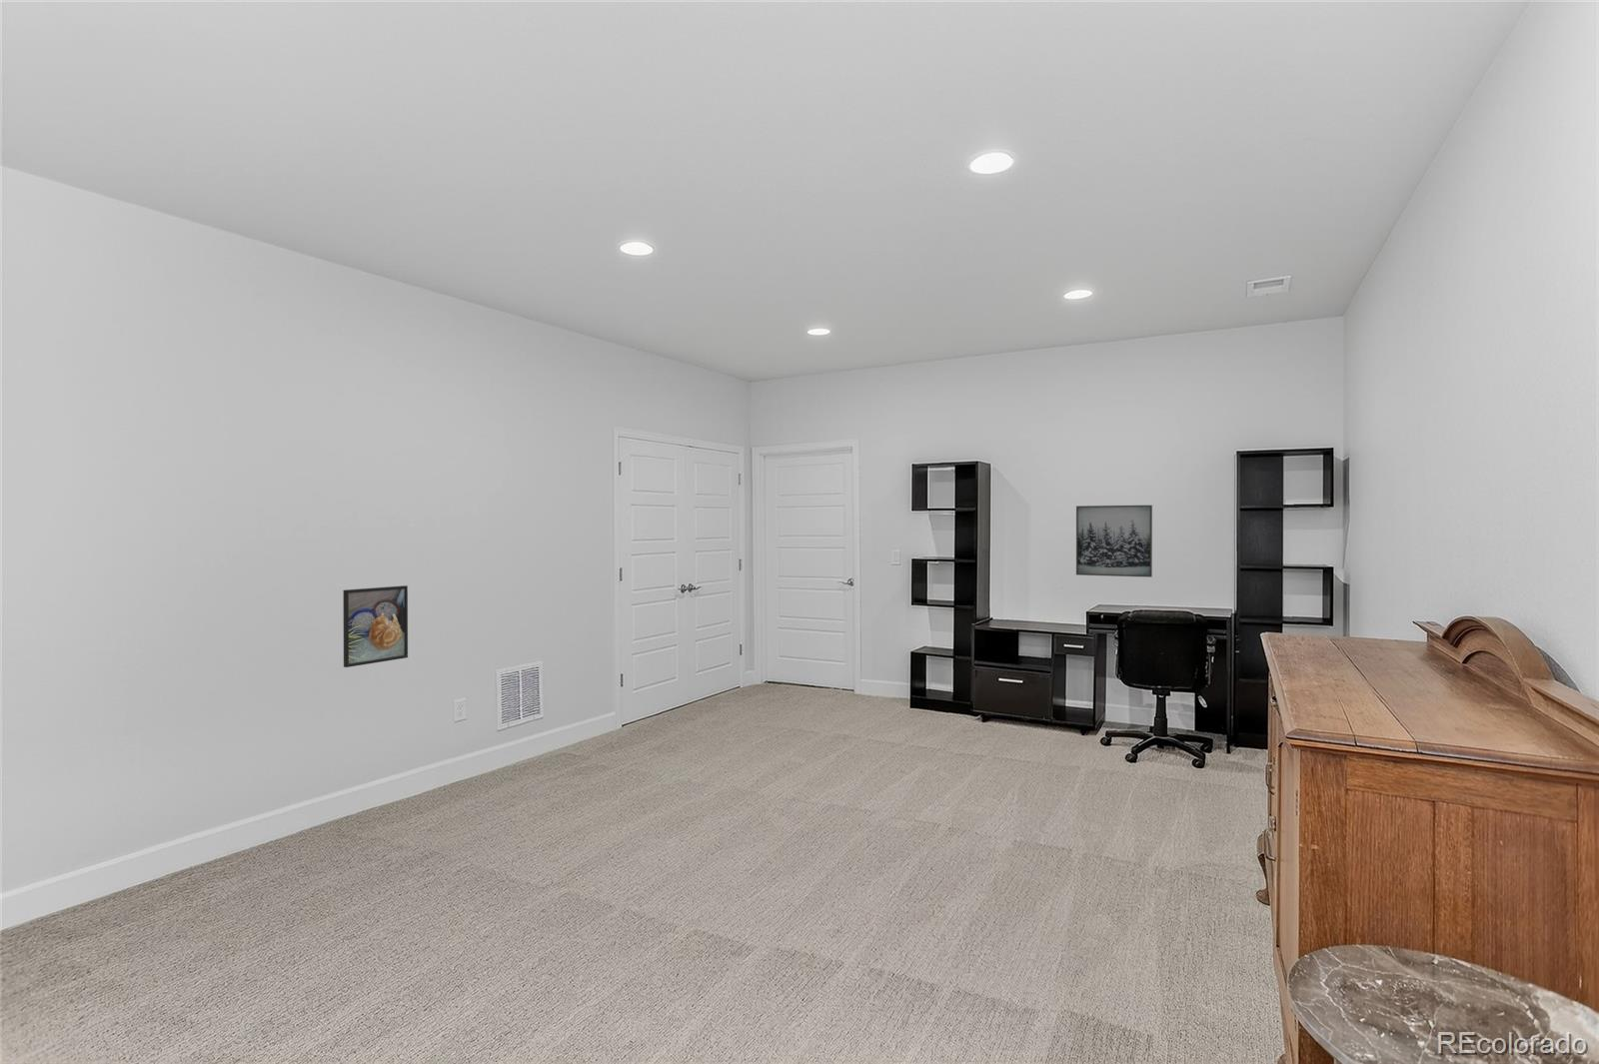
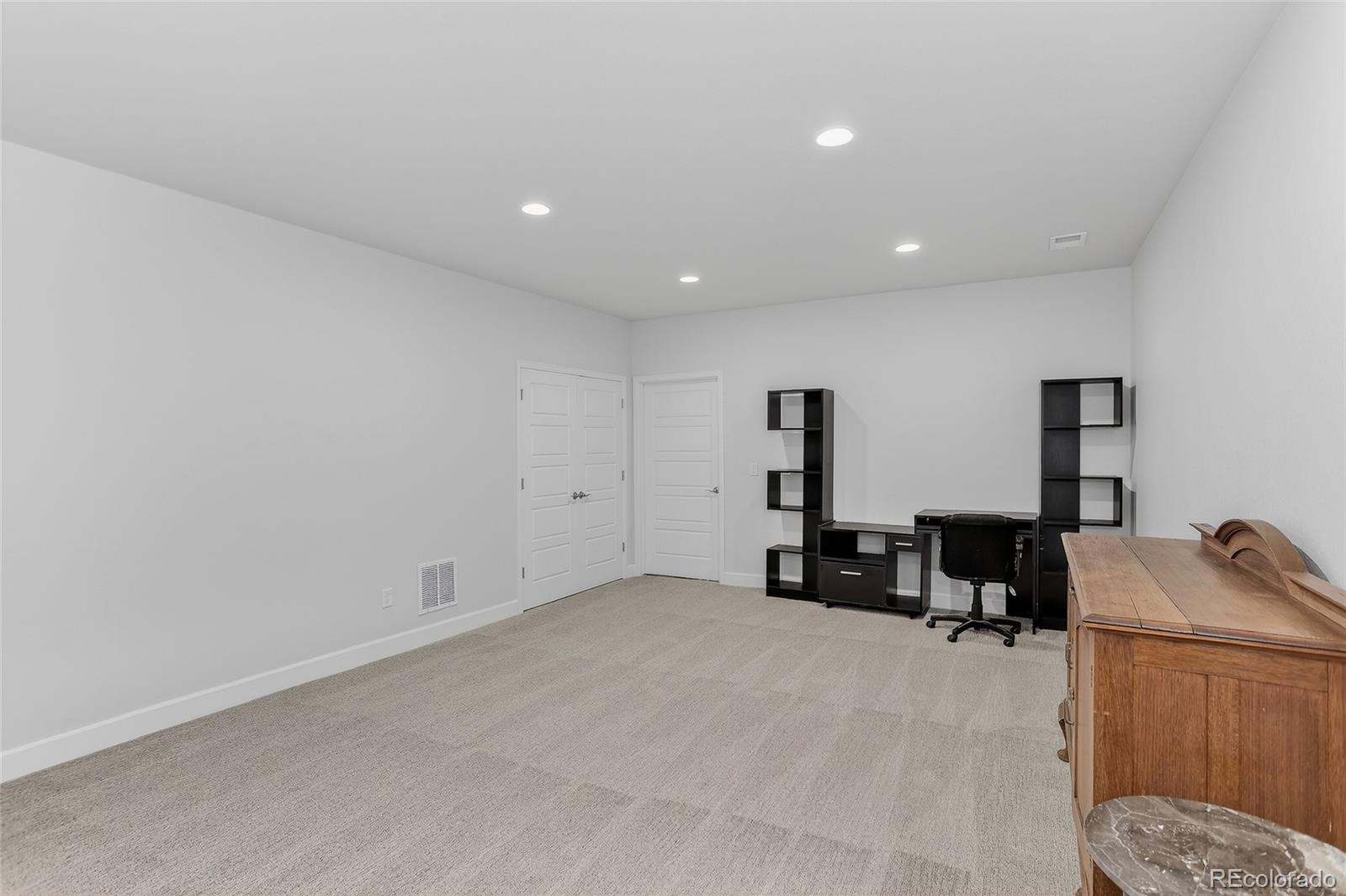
- wall art [1075,505,1154,578]
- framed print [342,584,409,669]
